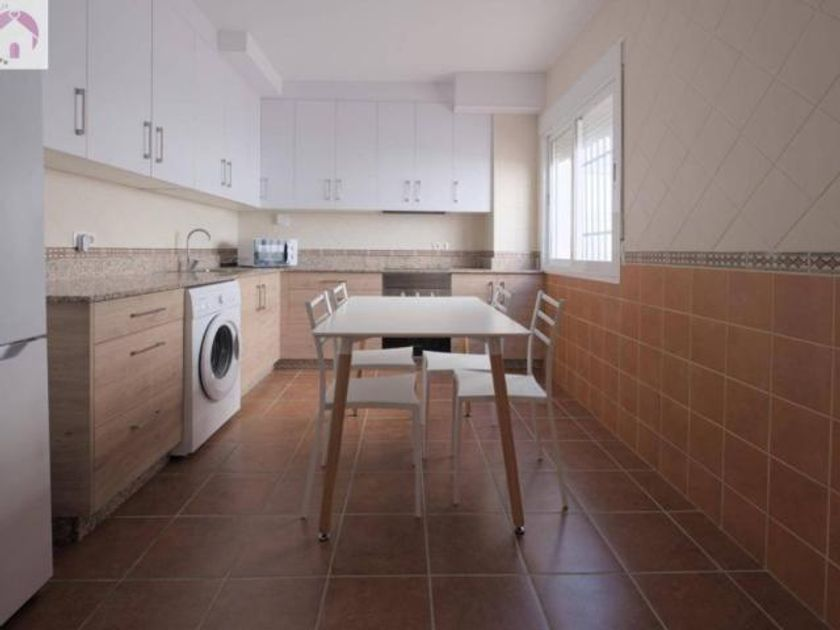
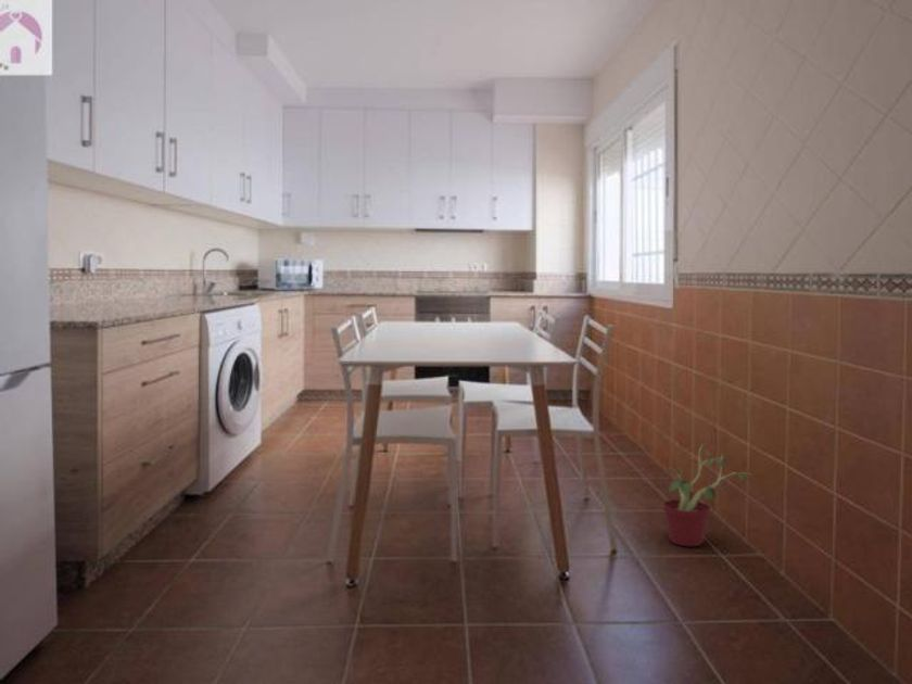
+ potted plant [662,443,752,547]
